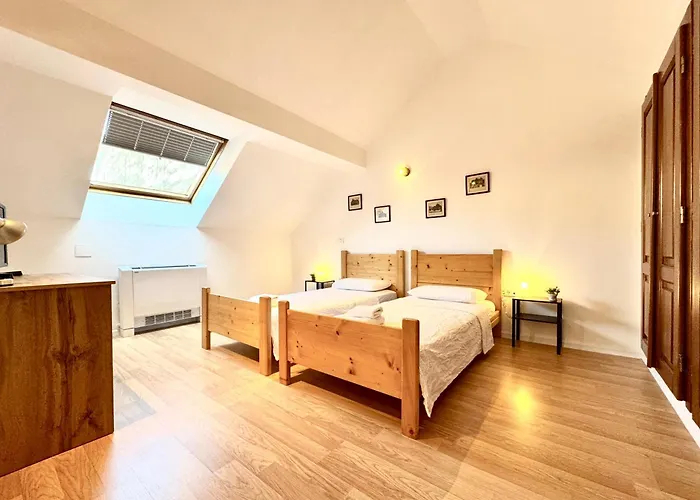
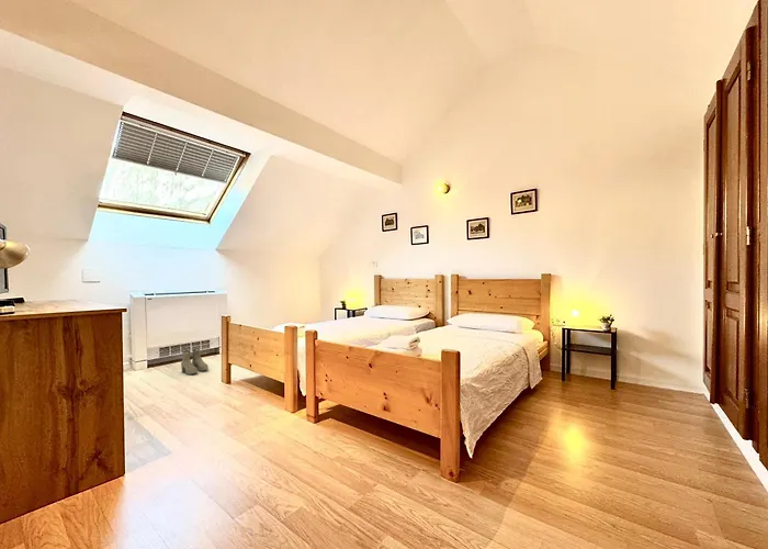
+ boots [180,347,210,376]
